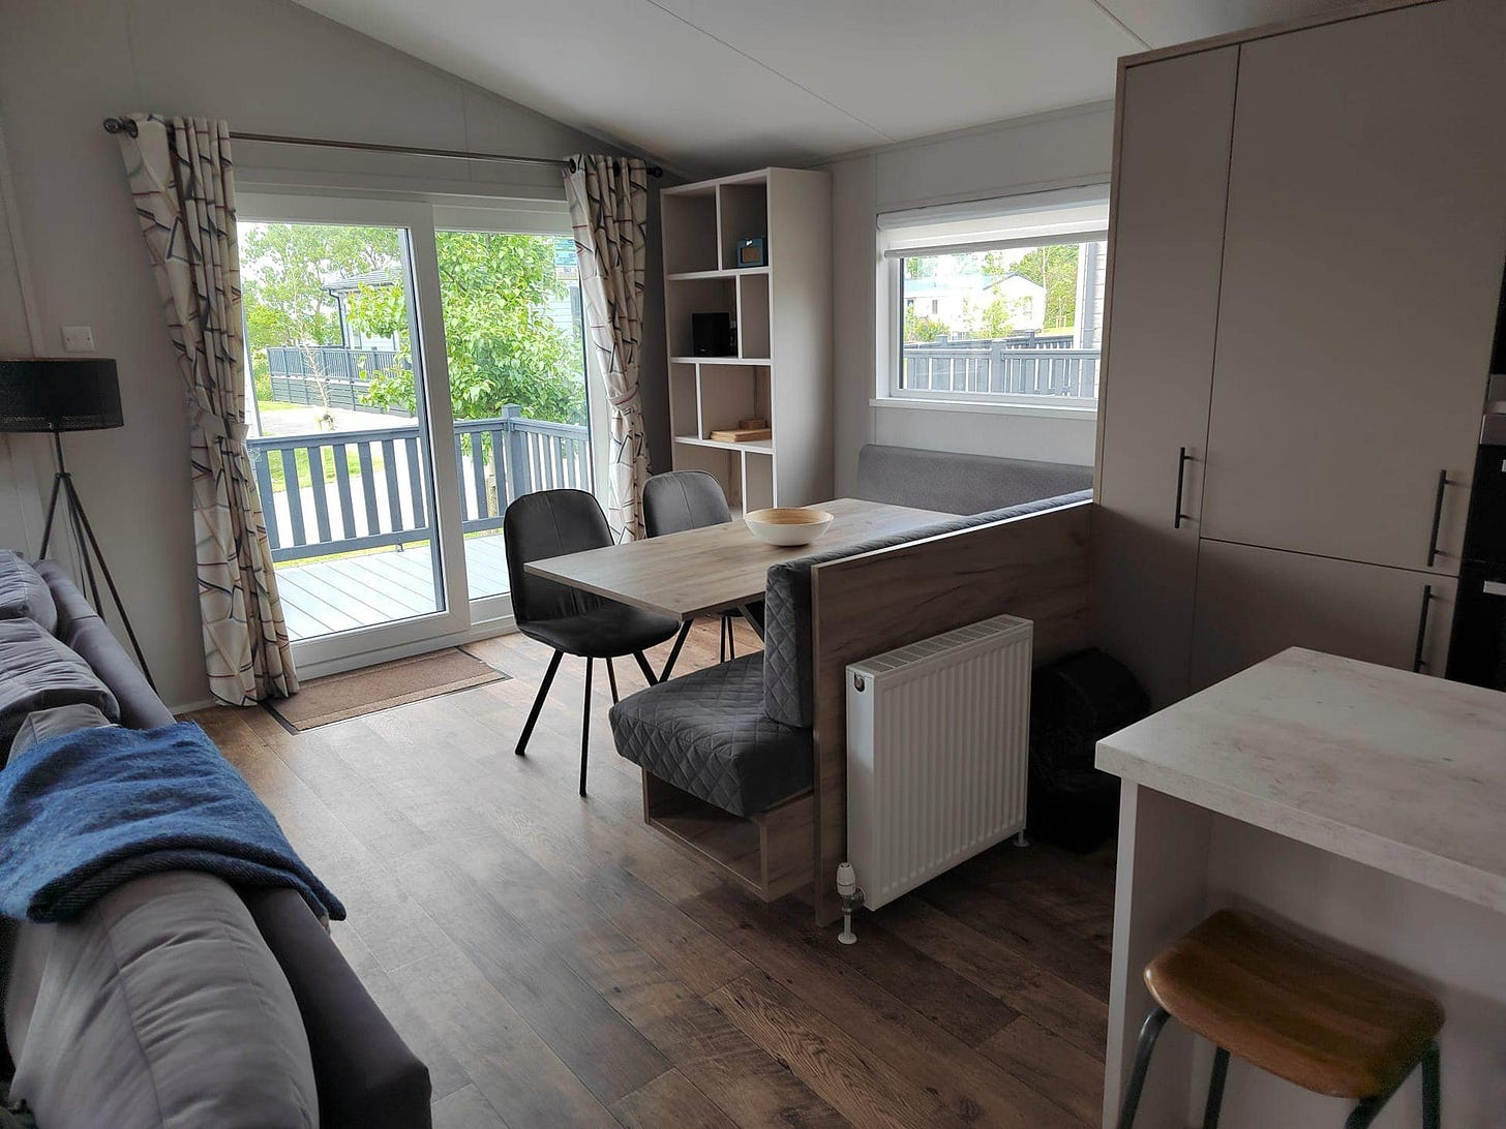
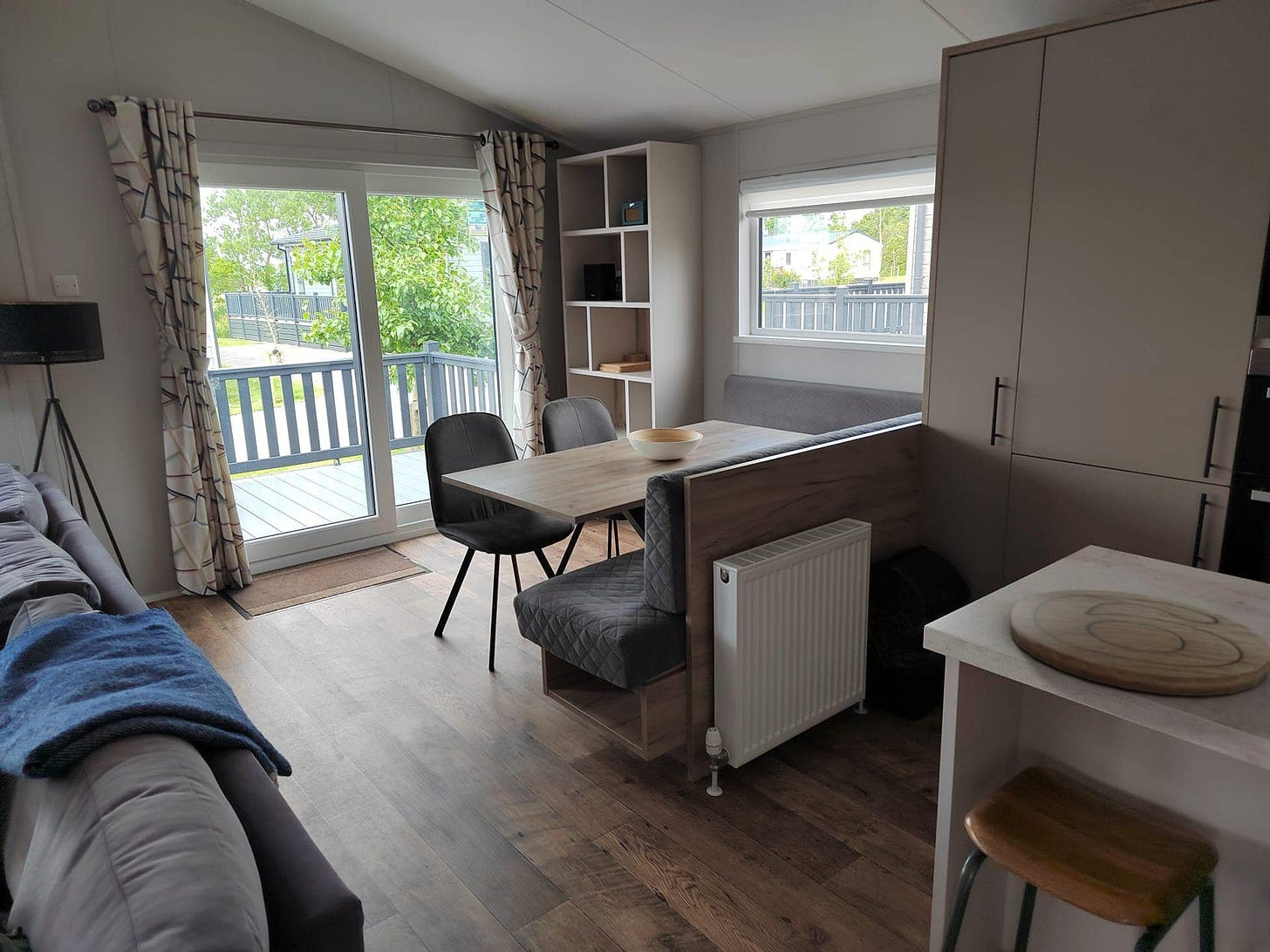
+ cutting board [1009,588,1270,697]
